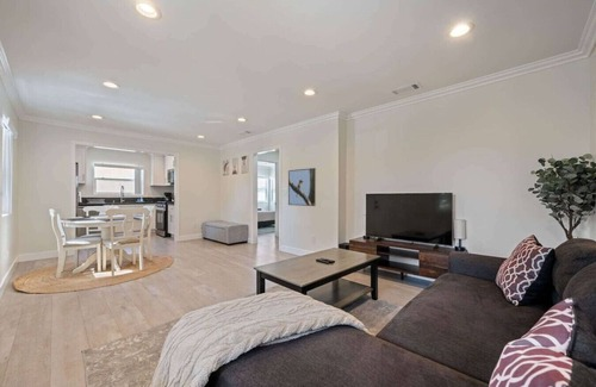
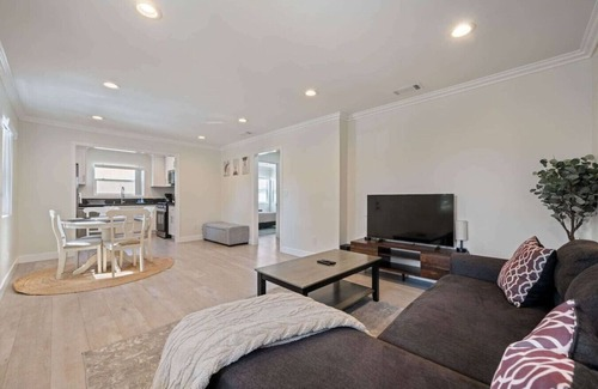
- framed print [287,167,317,207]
